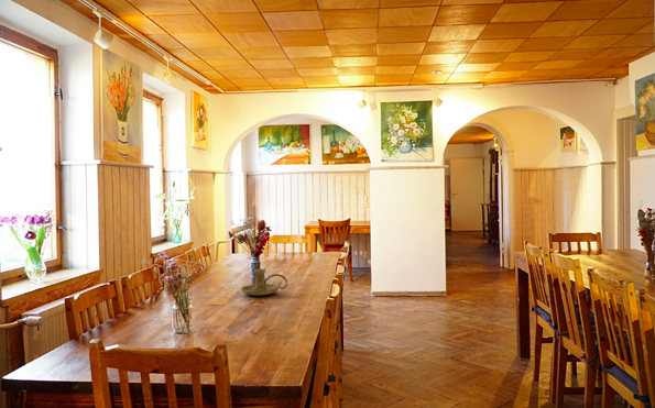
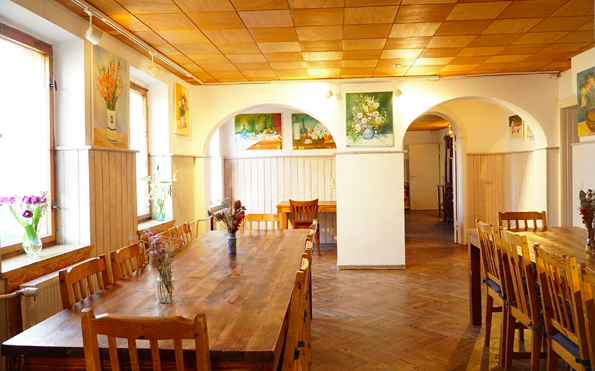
- candle holder [240,267,288,297]
